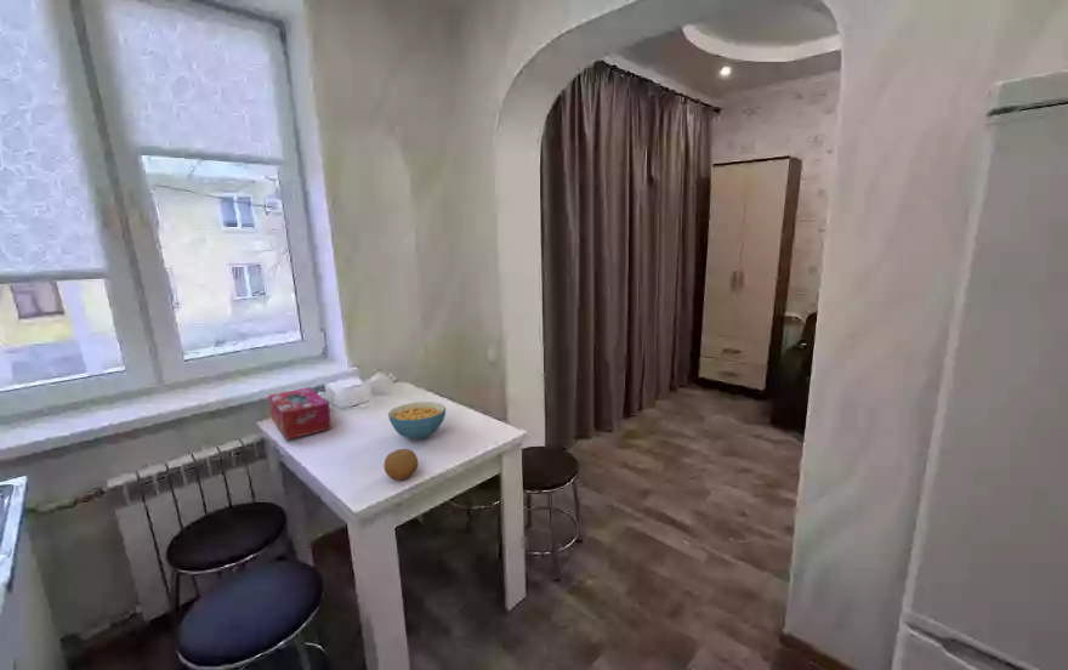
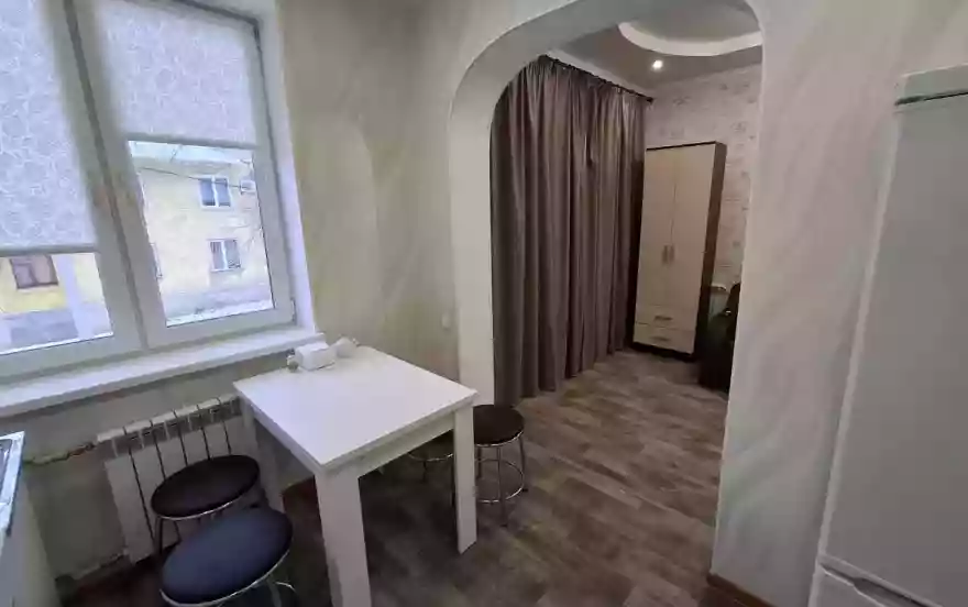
- fruit [382,448,420,481]
- cereal bowl [387,401,447,441]
- tissue box [267,386,333,441]
